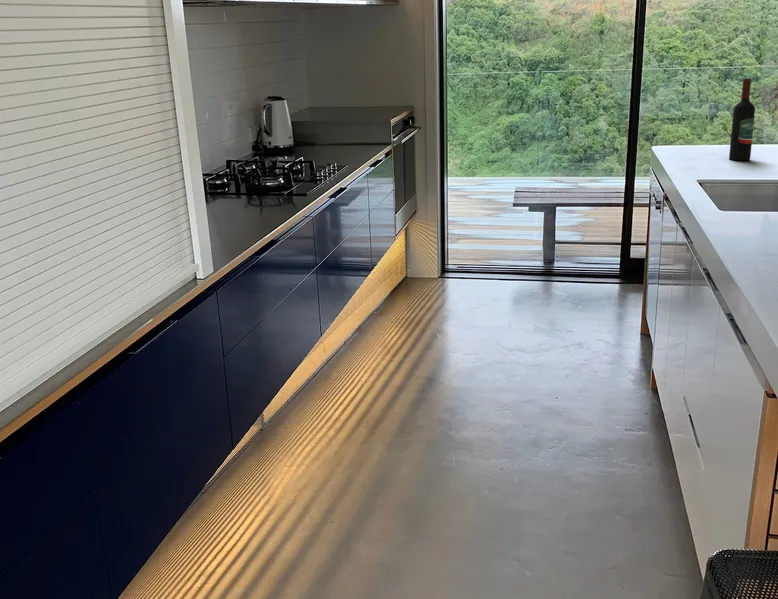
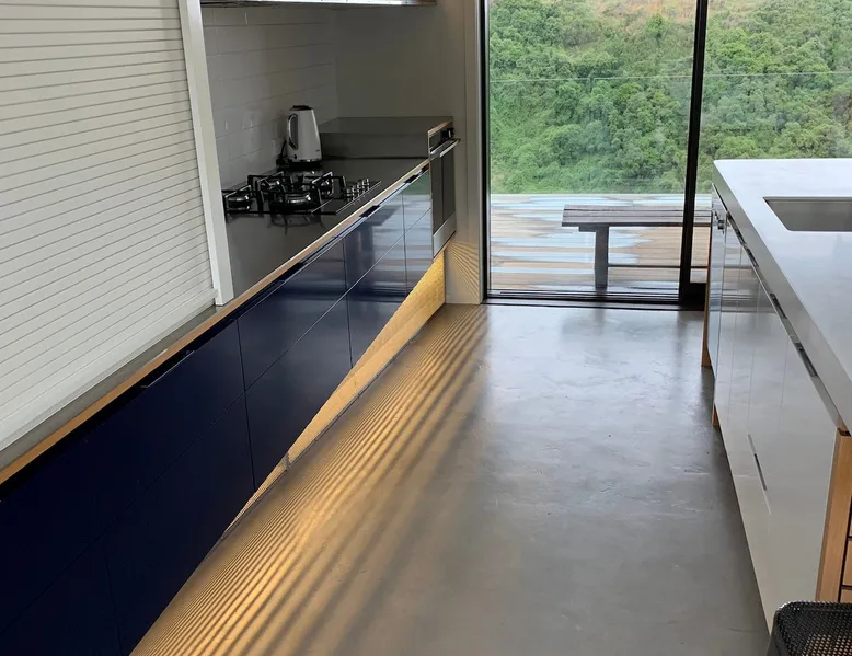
- wine bottle [728,78,756,161]
